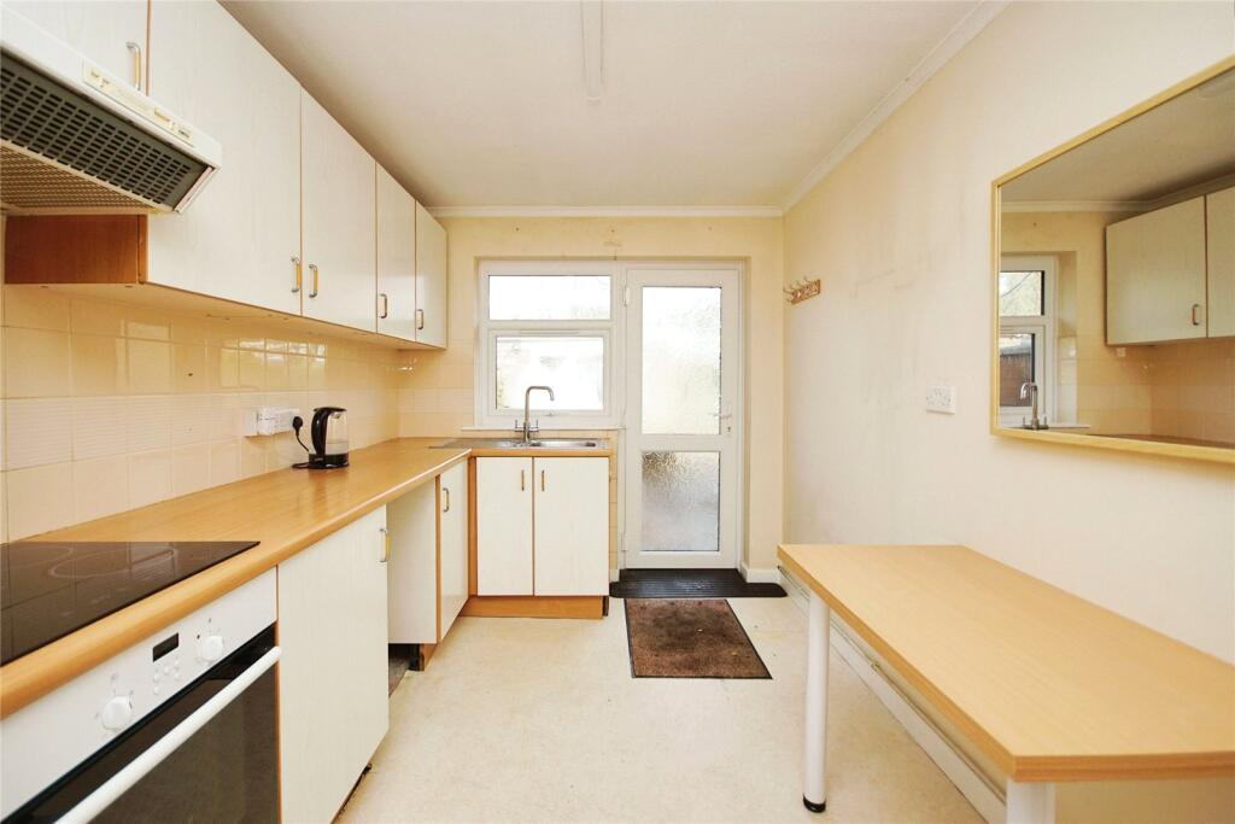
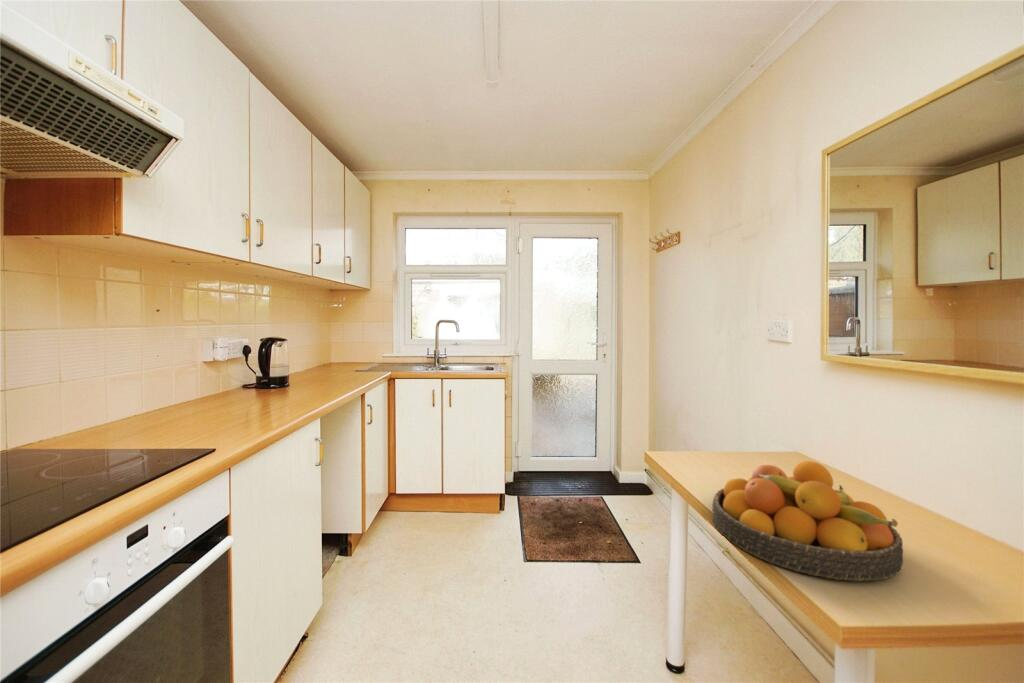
+ fruit bowl [711,460,904,582]
